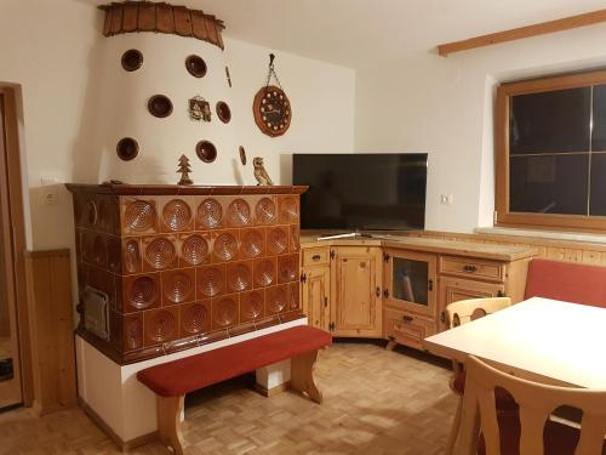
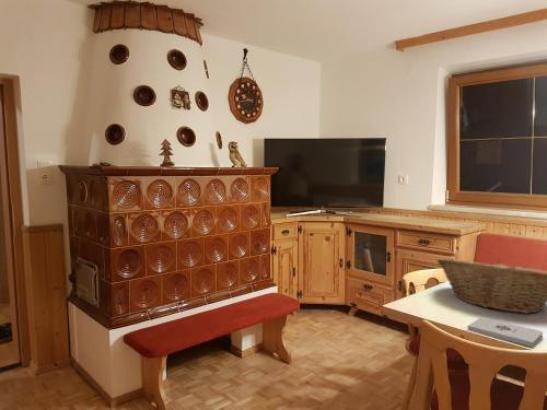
+ fruit basket [437,257,547,315]
+ notepad [467,316,544,349]
